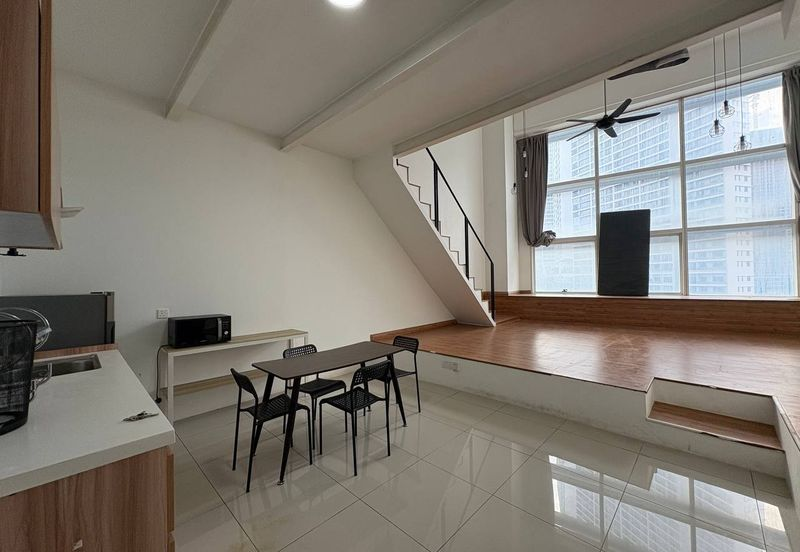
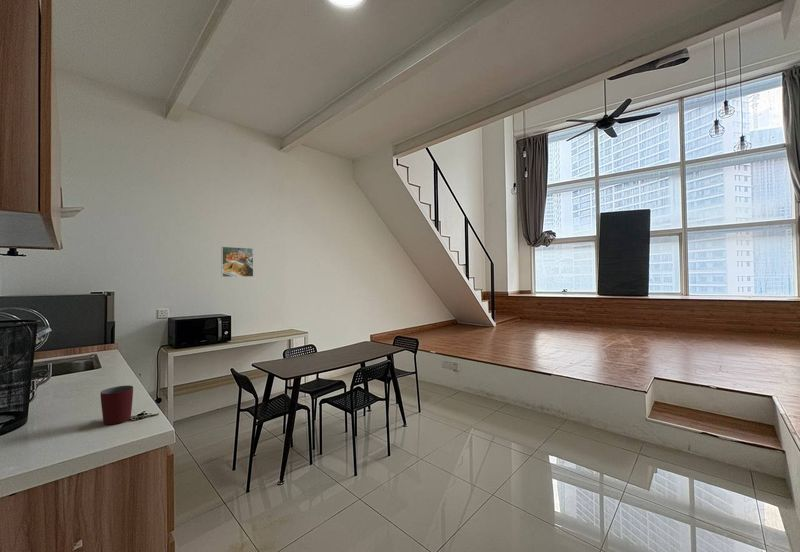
+ mug [100,385,134,426]
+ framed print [220,246,254,278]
